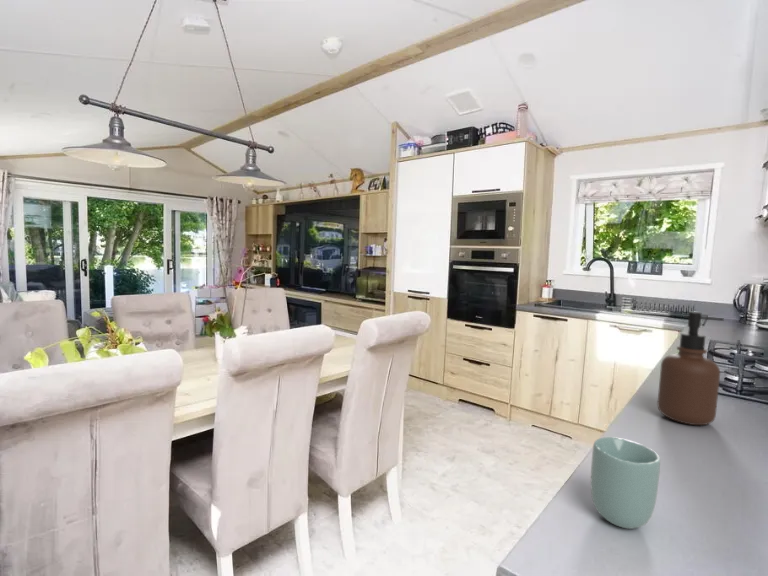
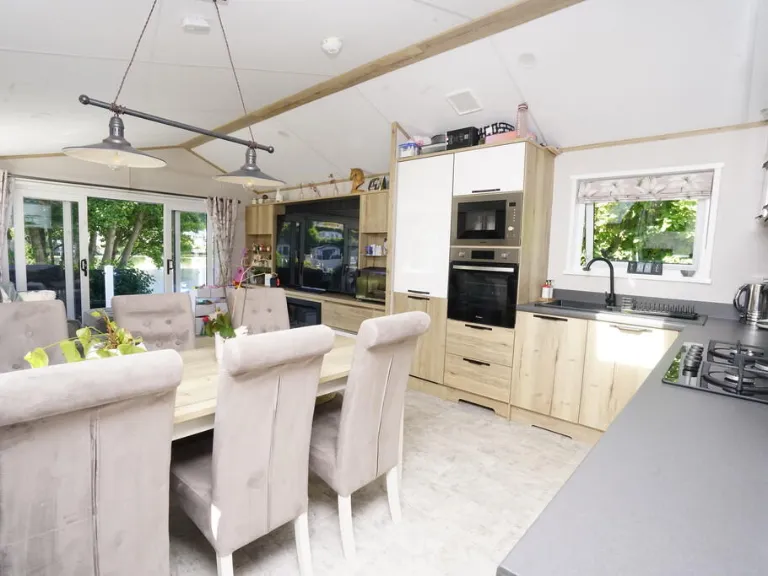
- soap dispenser [656,310,725,426]
- cup [590,436,661,530]
